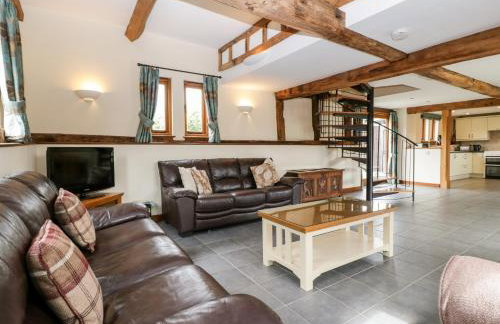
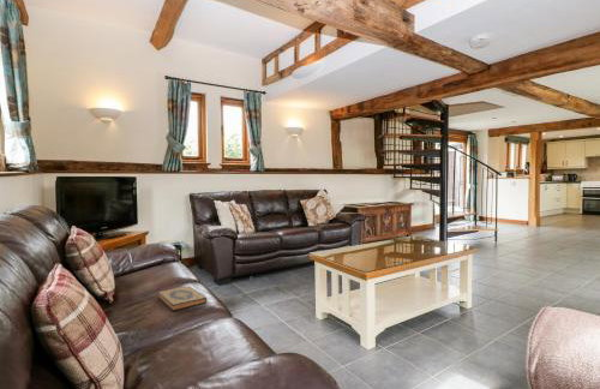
+ hardback book [157,286,208,312]
